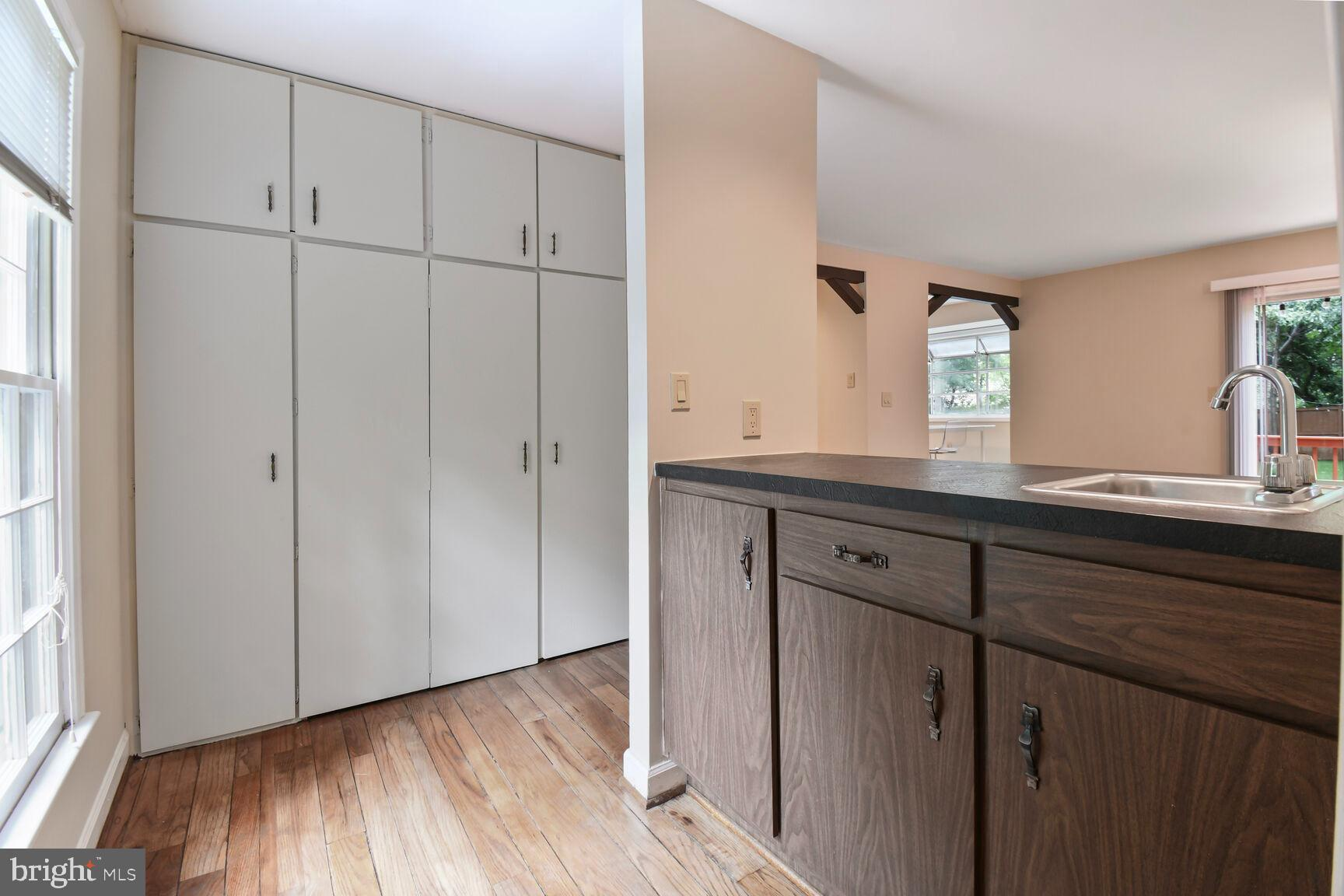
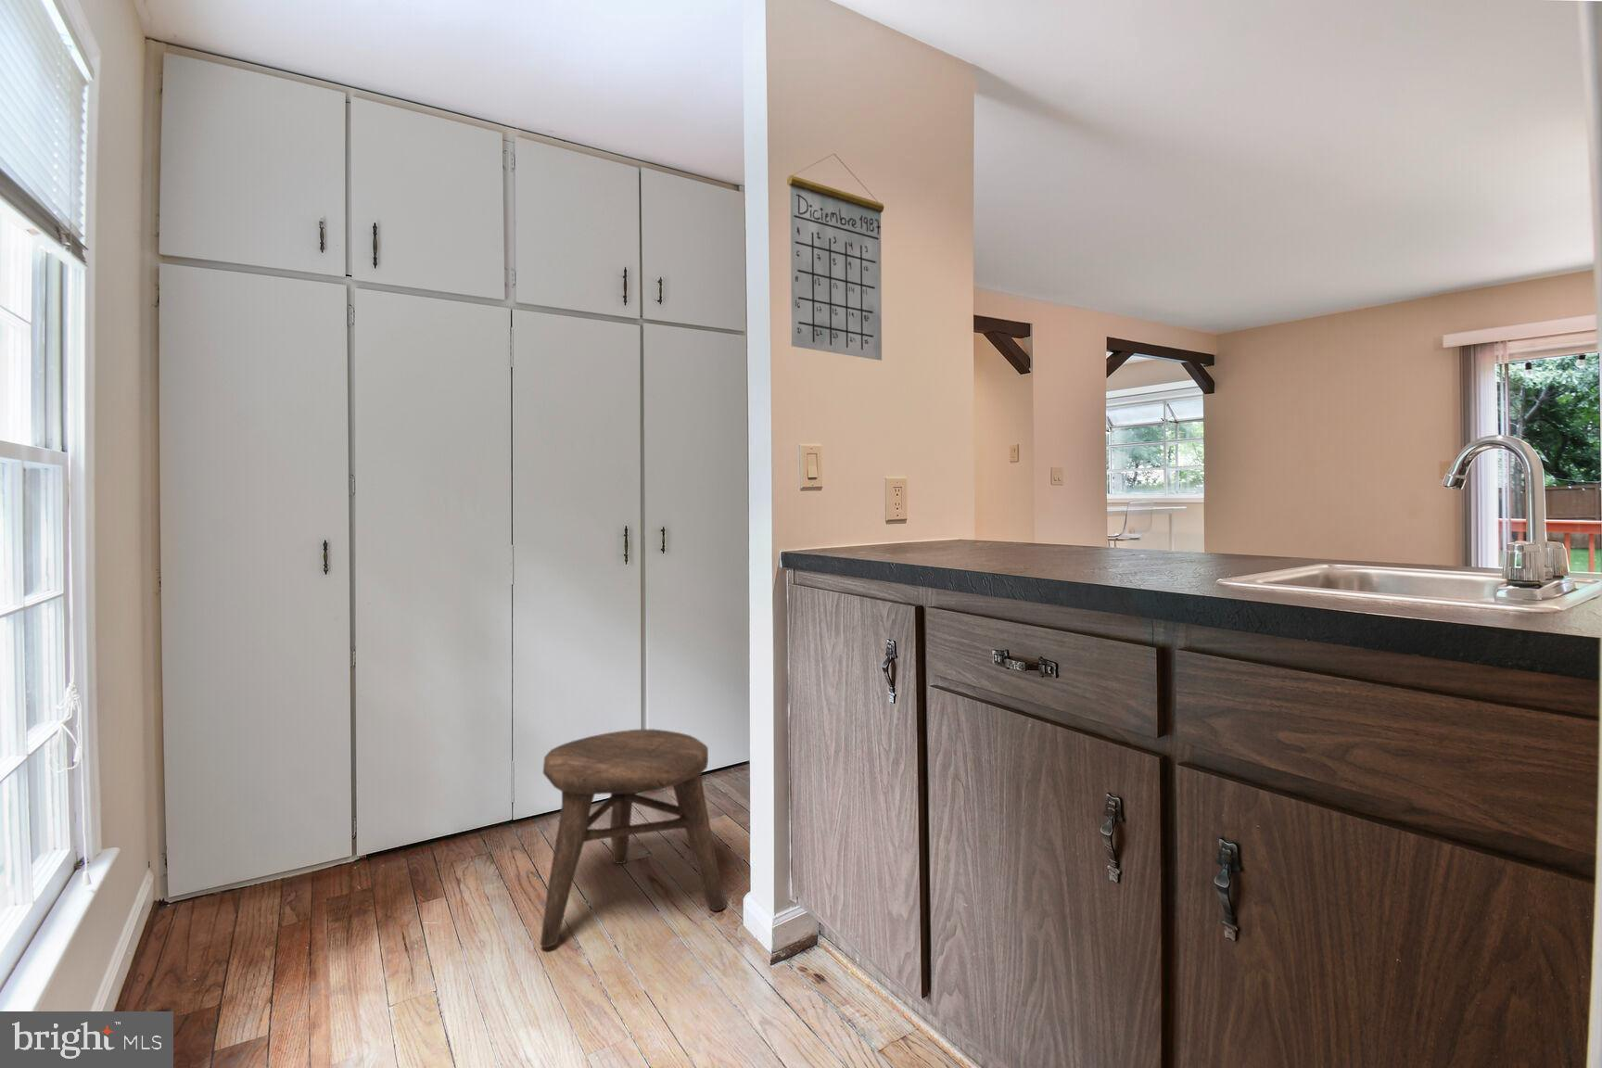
+ calendar [787,153,886,361]
+ stool [540,728,727,949]
